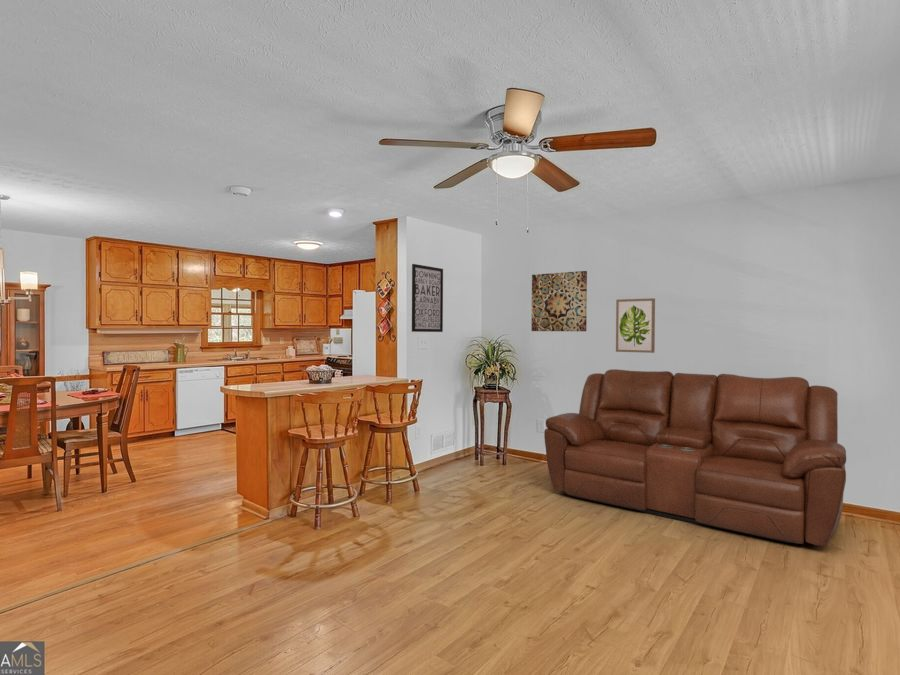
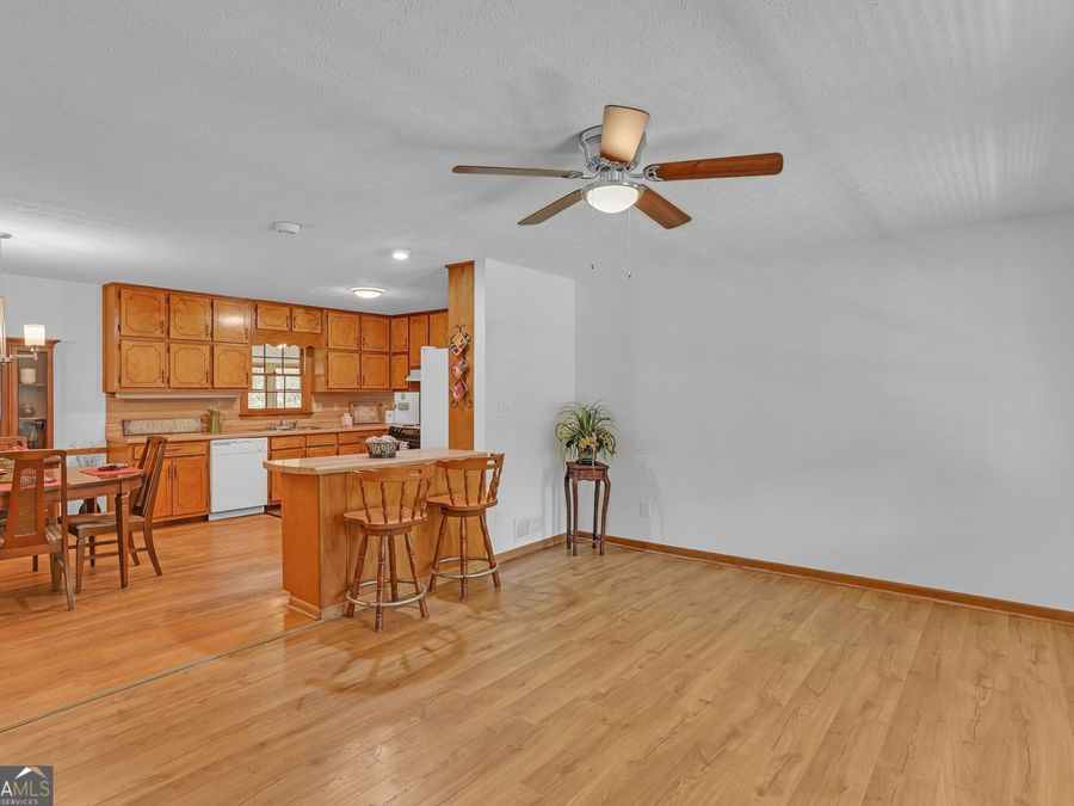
- wall art [411,263,444,333]
- sofa [543,368,847,547]
- wall art [615,297,656,354]
- wall art [530,270,588,332]
